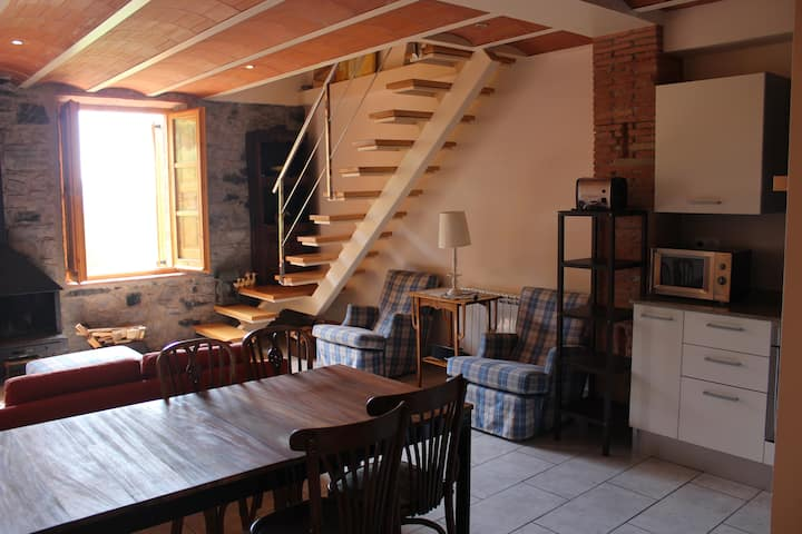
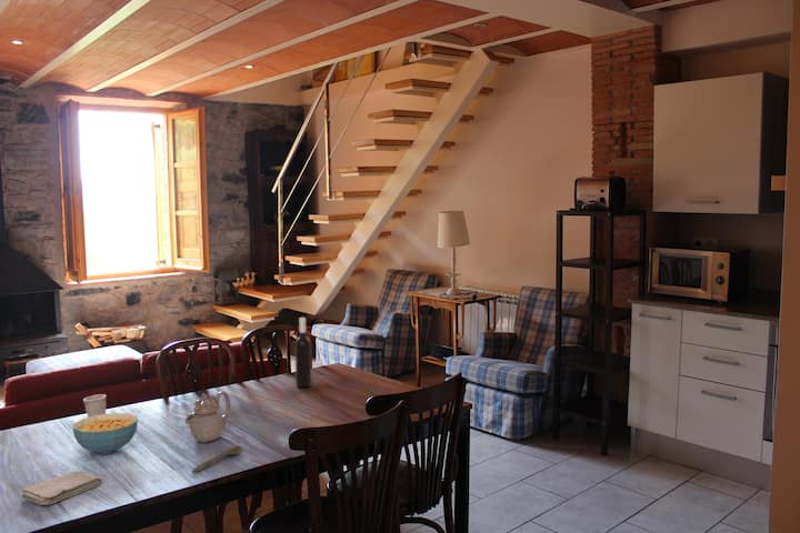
+ cereal bowl [72,412,139,455]
+ cup [82,393,107,418]
+ spoon [191,445,243,473]
+ washcloth [20,470,103,506]
+ wine bottle [293,316,313,389]
+ teapot [184,391,231,444]
